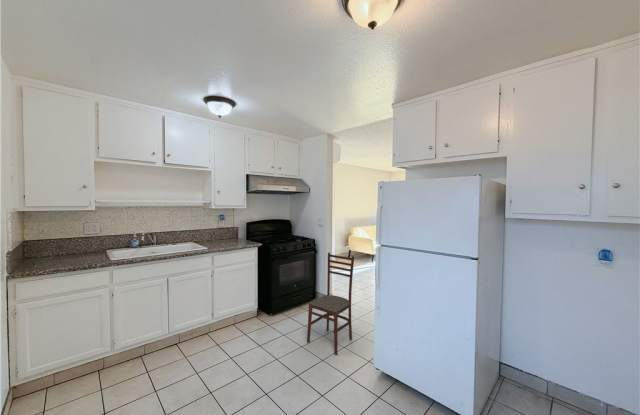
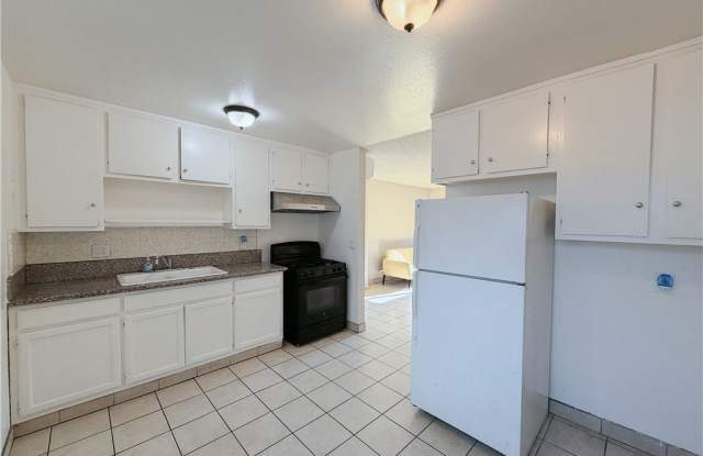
- dining chair [306,251,355,356]
